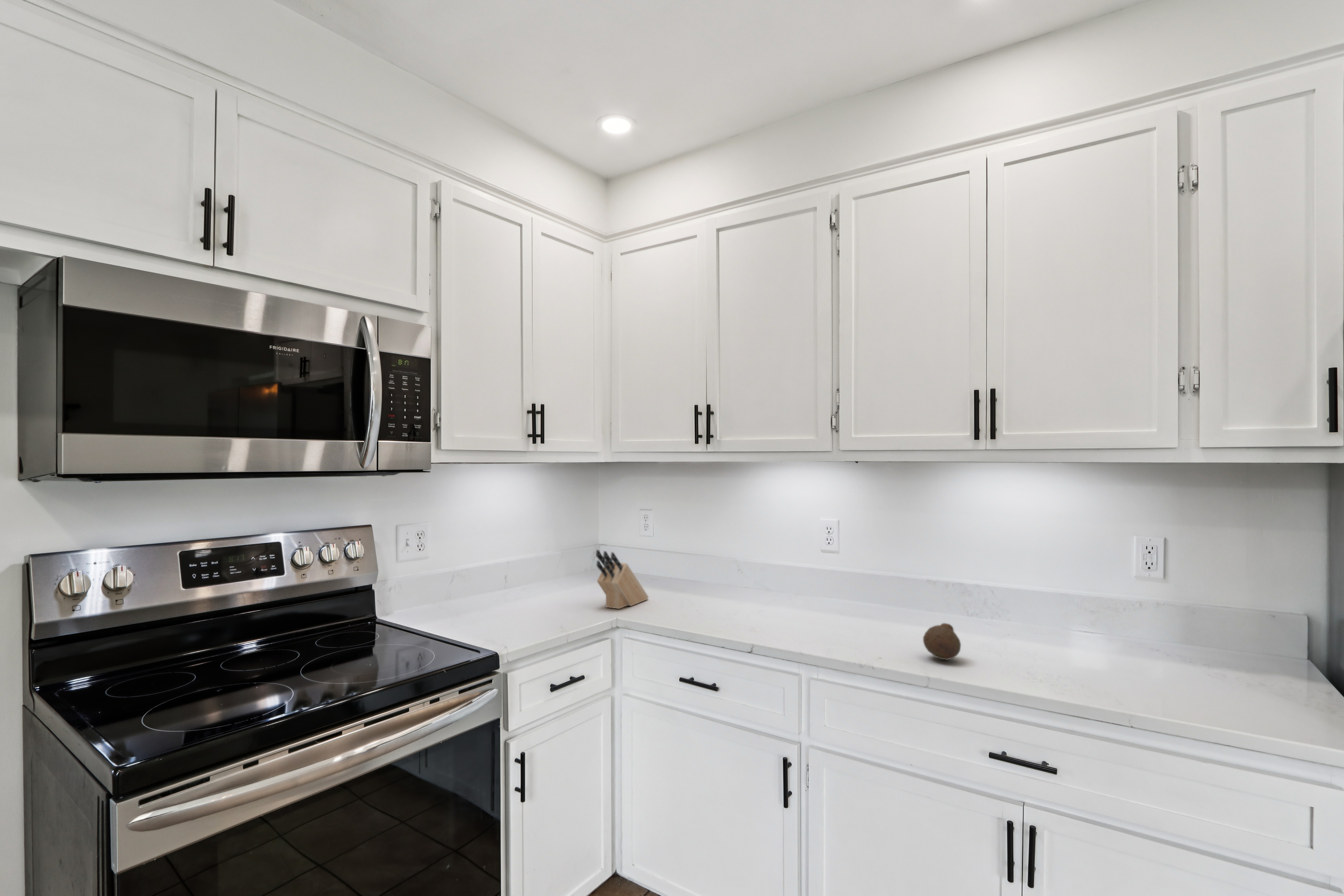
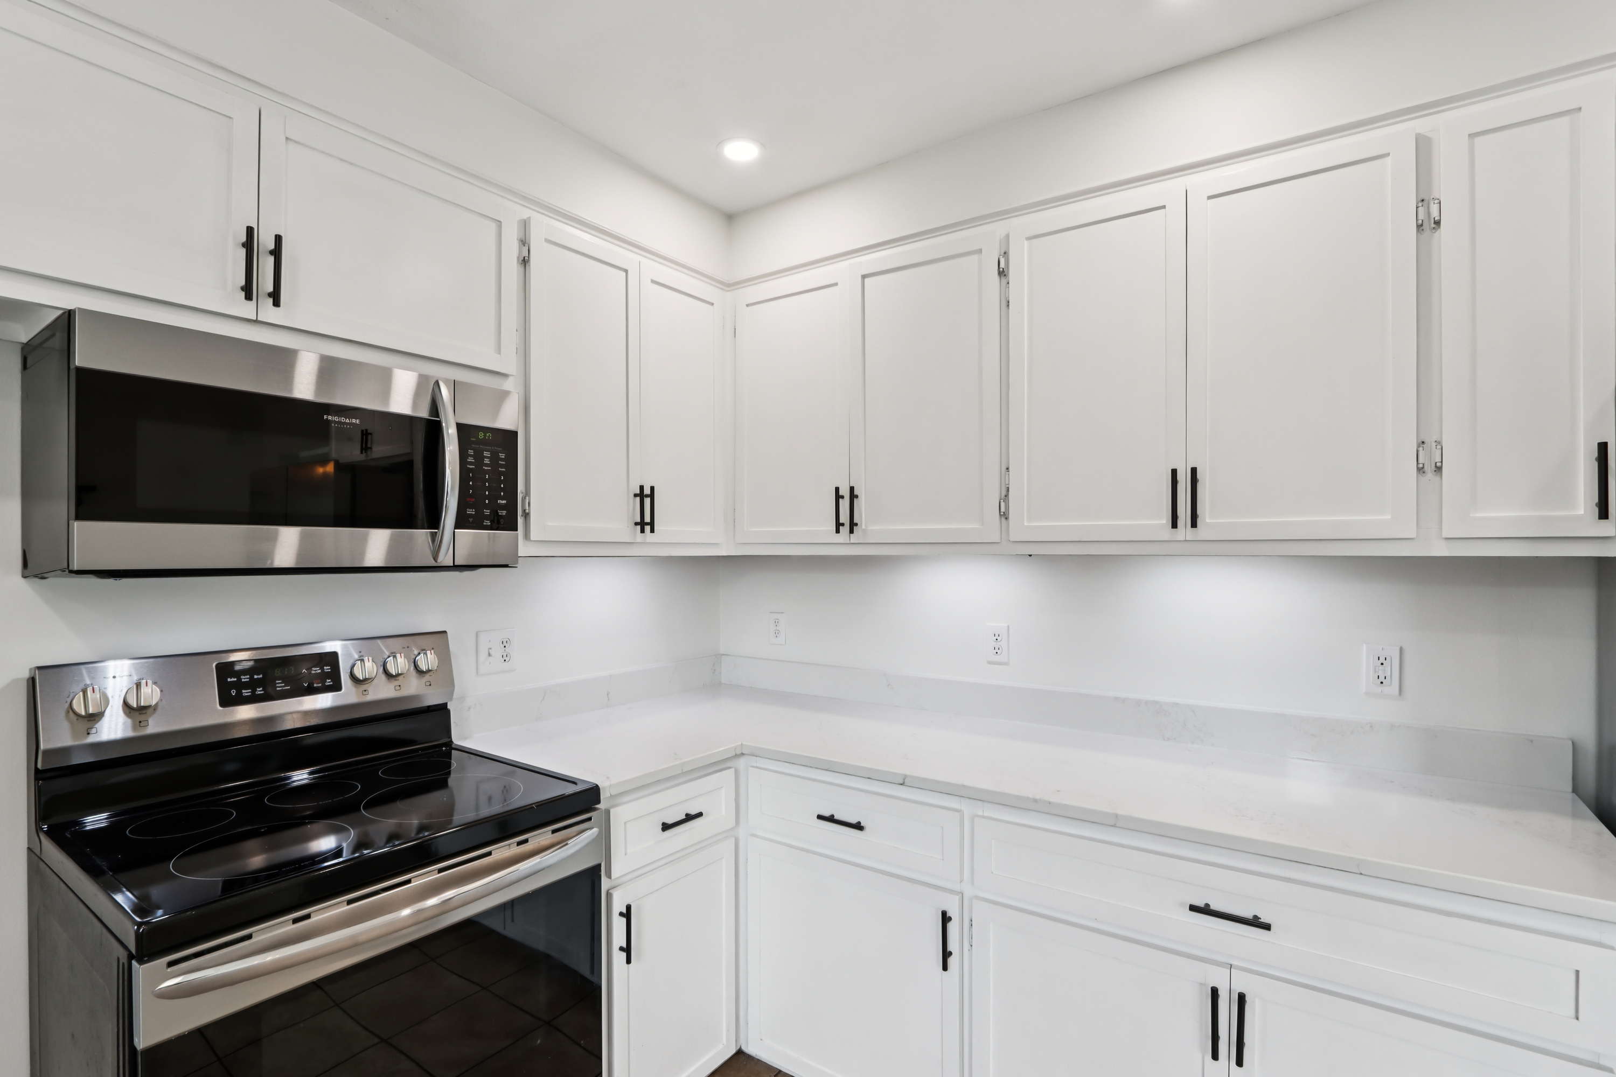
- knife block [595,549,649,609]
- fruit [922,623,961,660]
